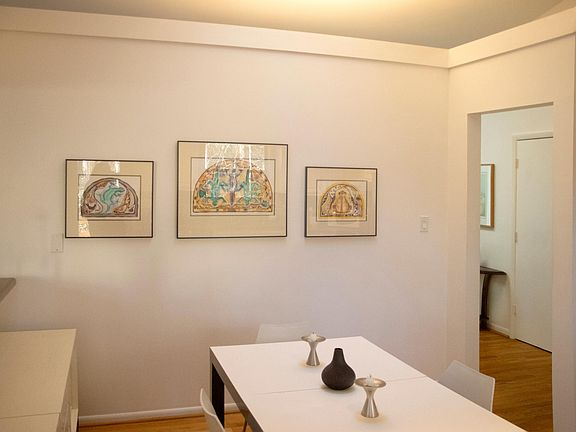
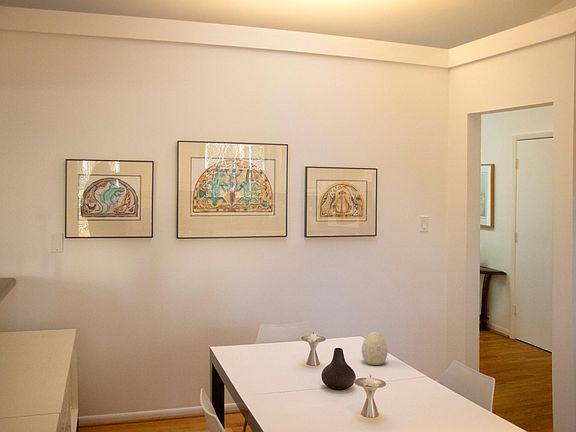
+ decorative egg [361,331,389,366]
